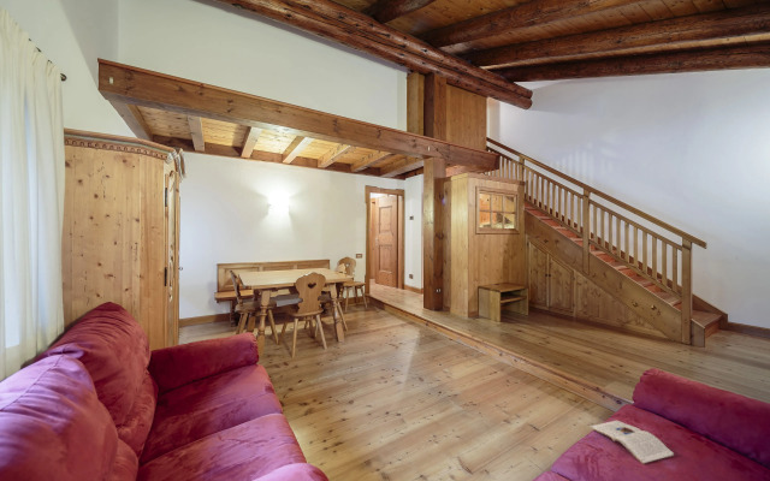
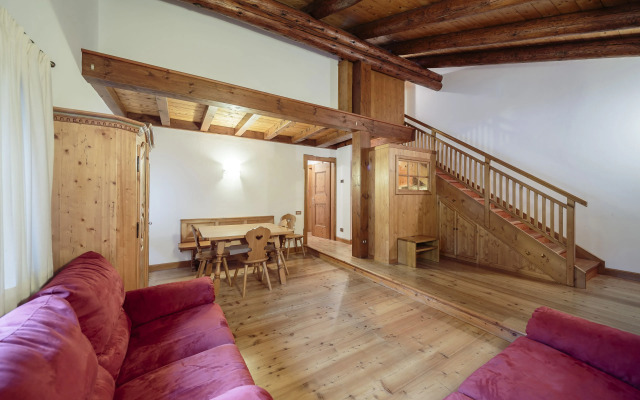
- magazine [588,420,675,465]
